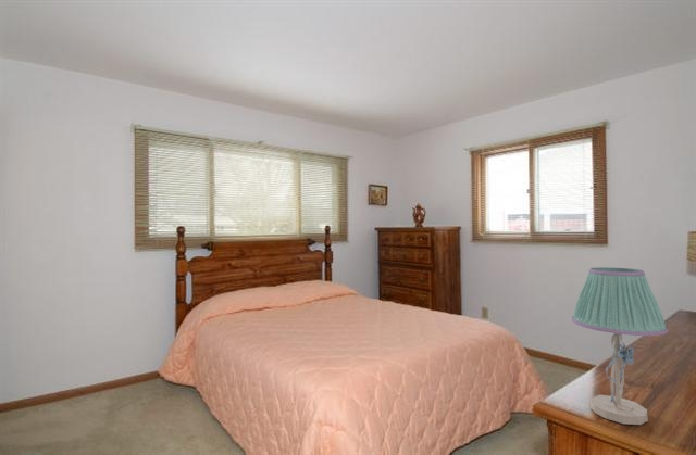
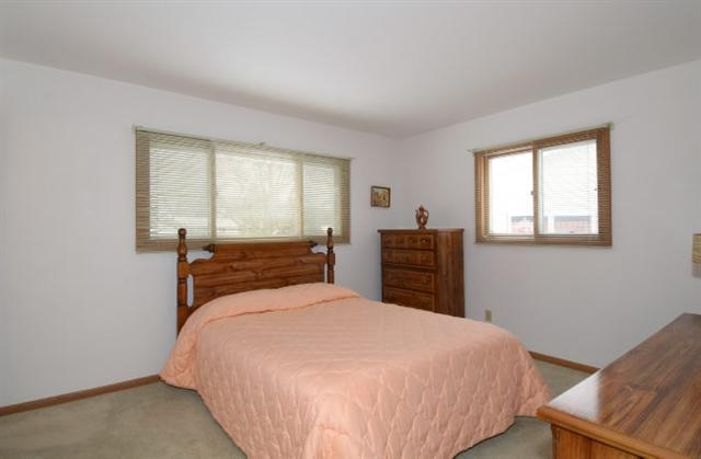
- table lamp [571,266,669,426]
